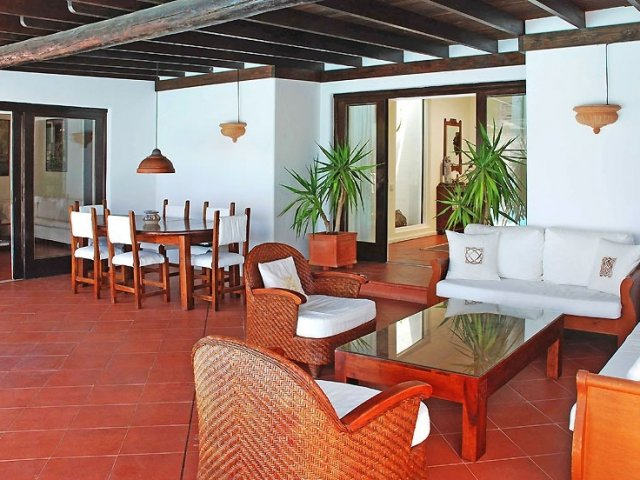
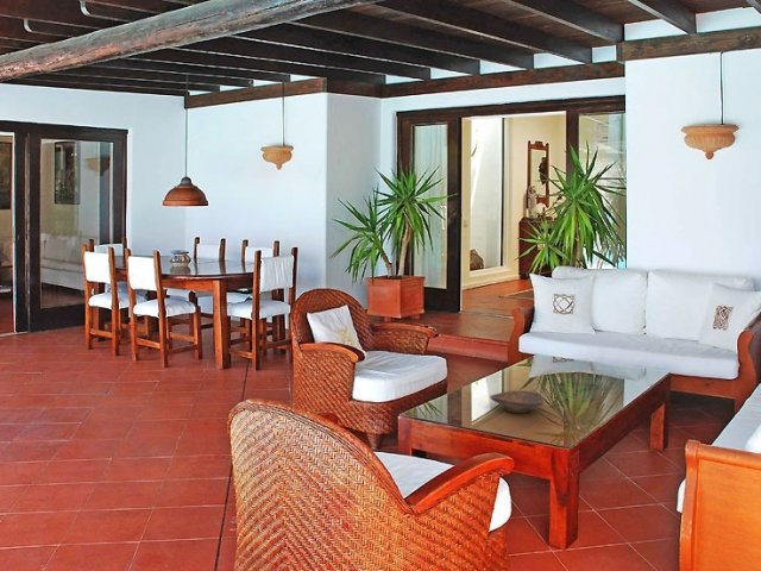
+ decorative bowl [489,390,546,413]
